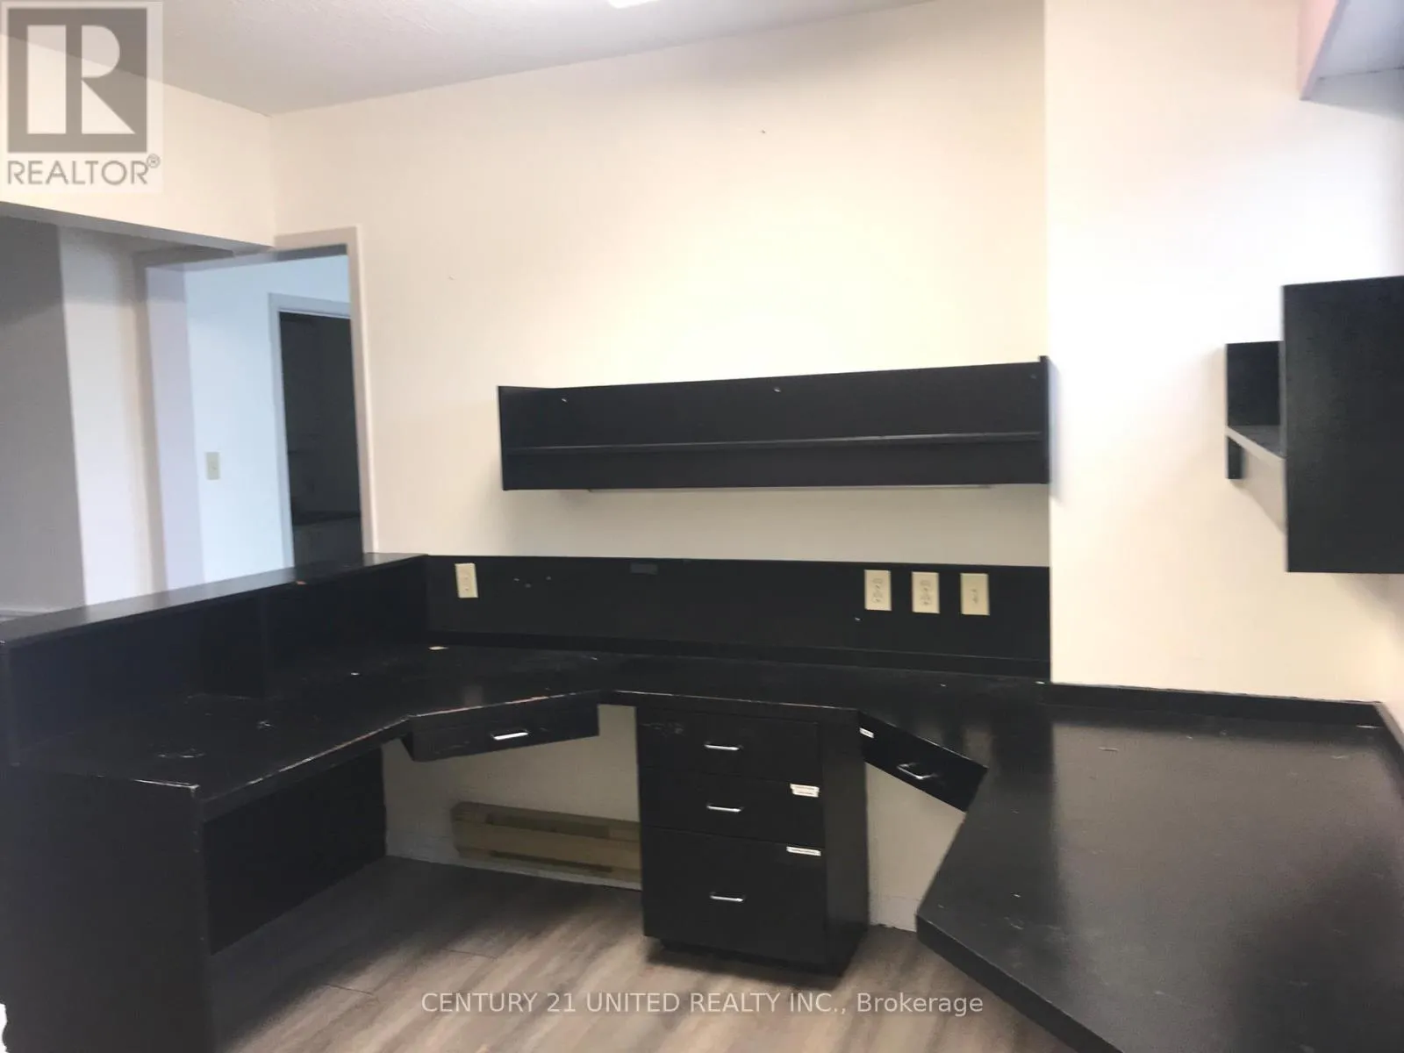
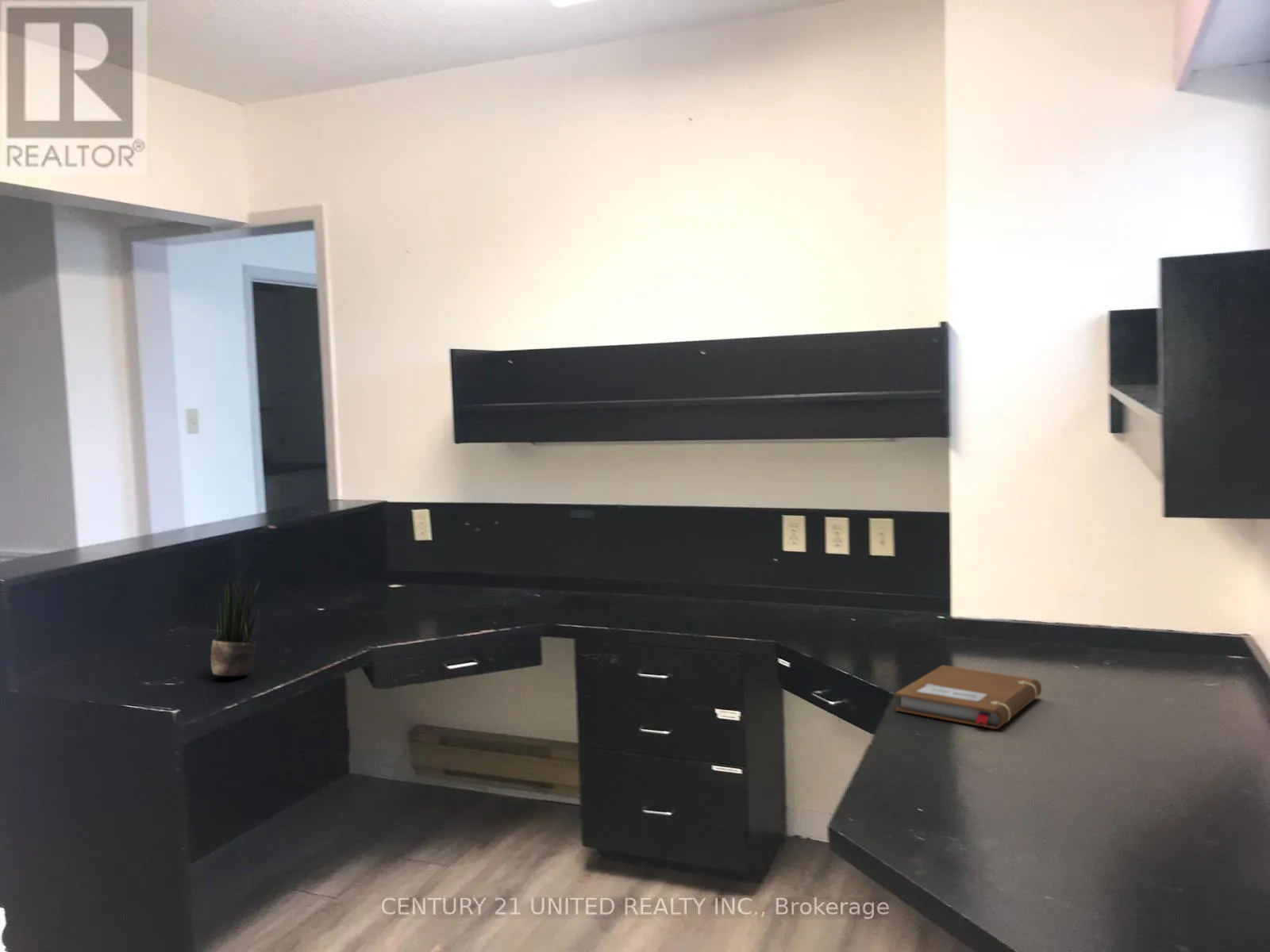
+ potted plant [210,574,260,677]
+ notebook [895,664,1042,730]
